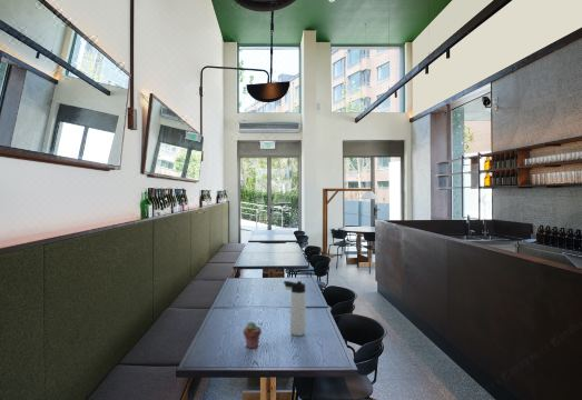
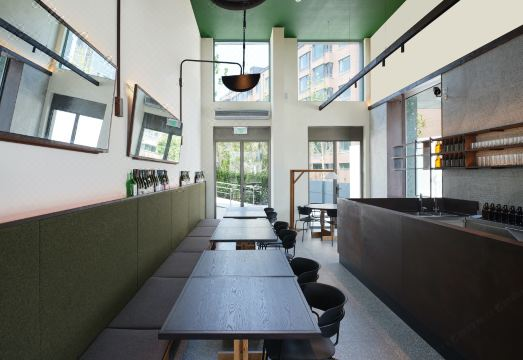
- potted succulent [243,321,263,350]
- thermos bottle [283,280,307,337]
